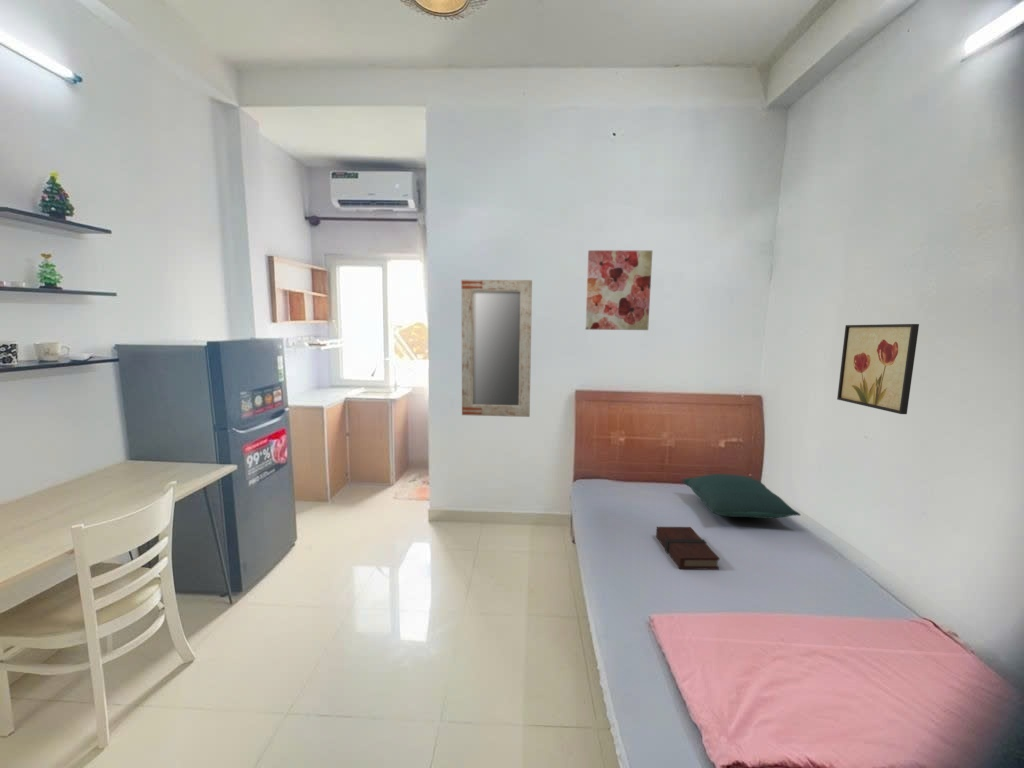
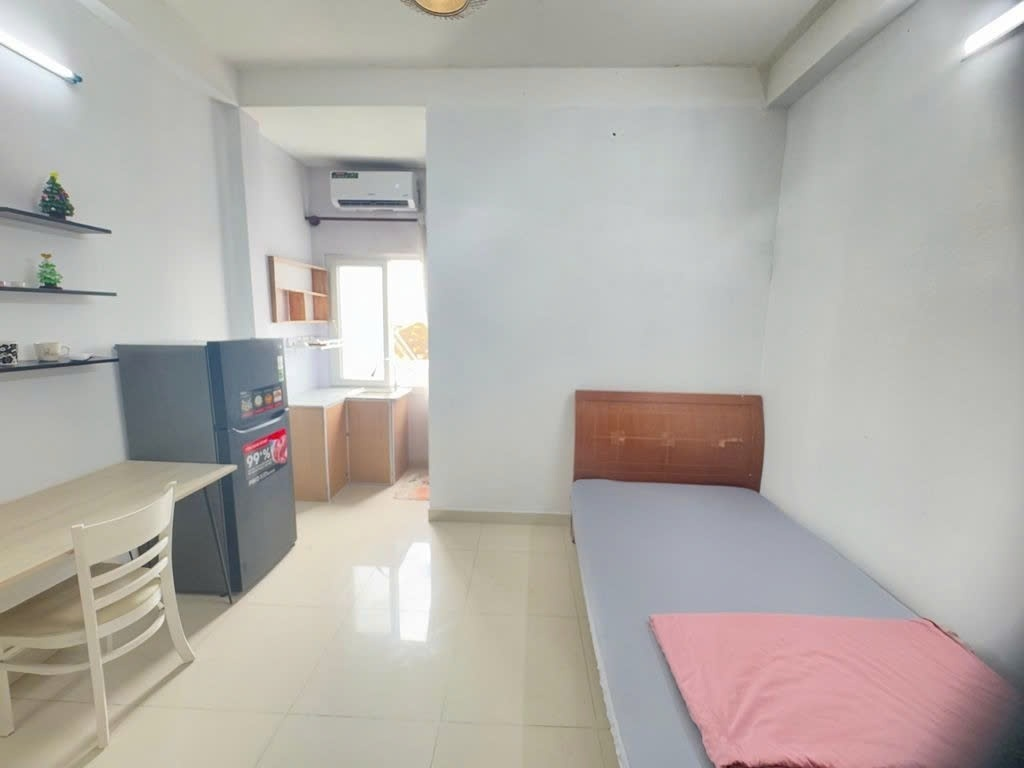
- wall art [585,249,653,331]
- book [655,526,720,571]
- wall art [836,323,920,415]
- home mirror [460,279,533,418]
- pillow [681,473,801,520]
